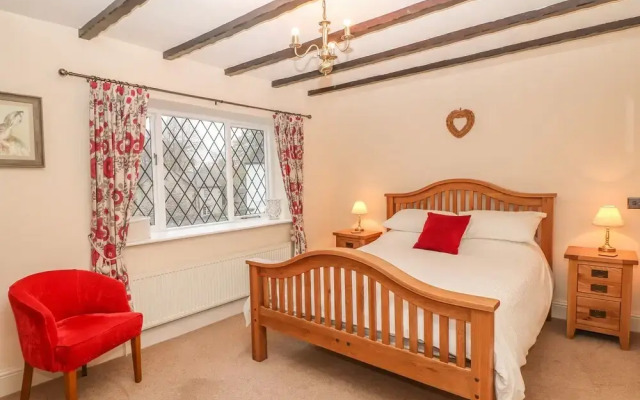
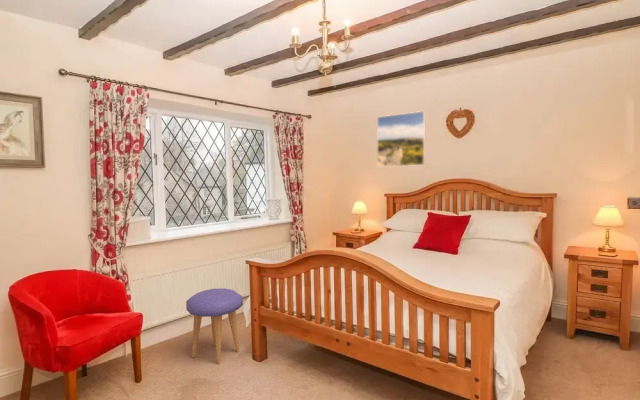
+ stool [185,288,244,365]
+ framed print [376,110,426,168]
